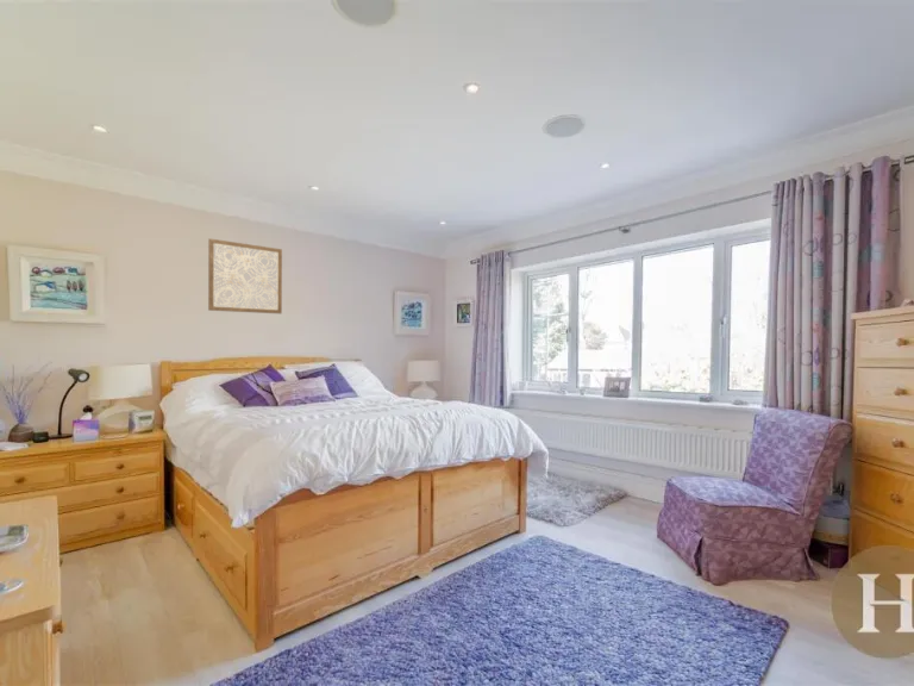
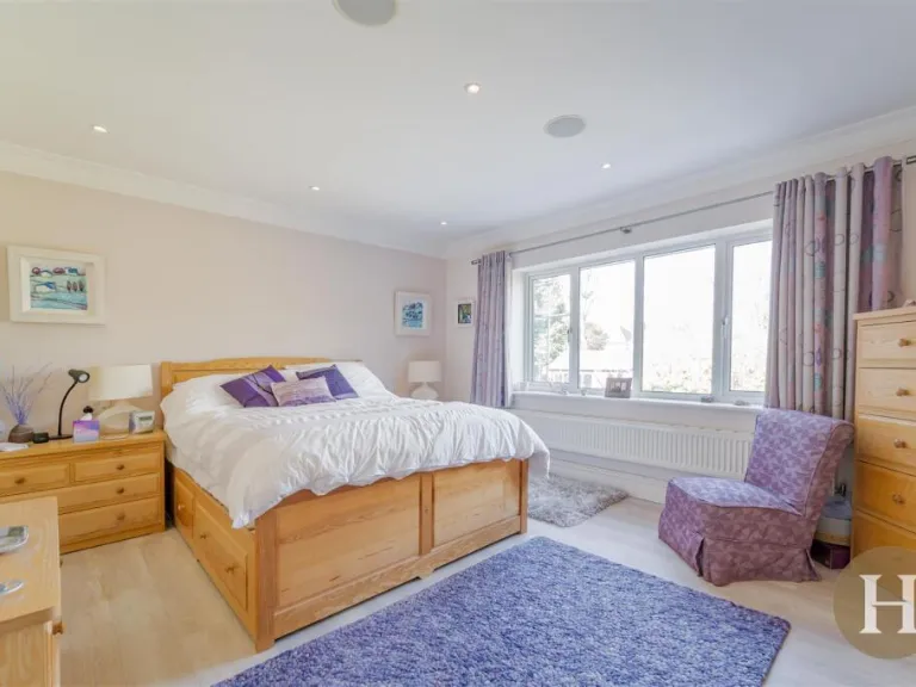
- wall art [207,237,283,314]
